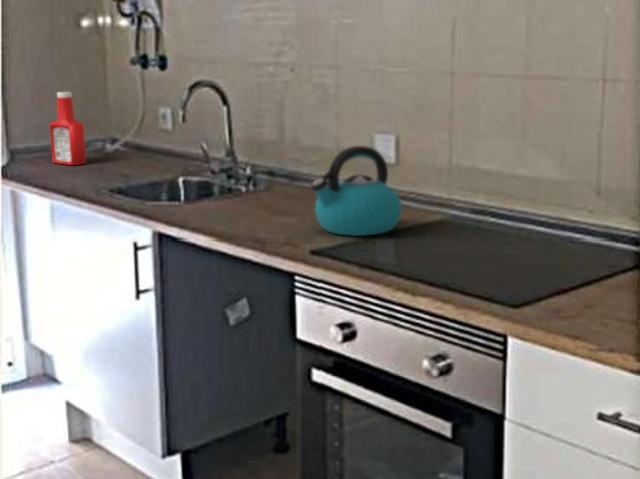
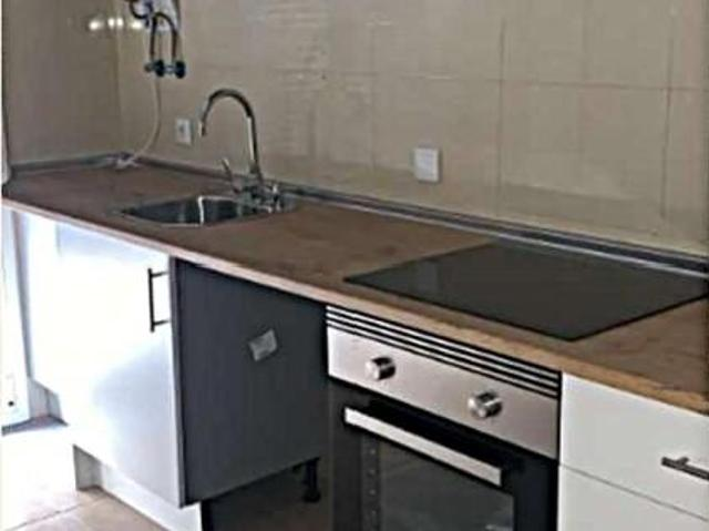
- soap bottle [49,91,87,166]
- kettle [310,145,403,237]
